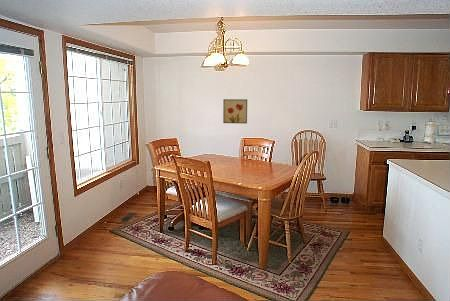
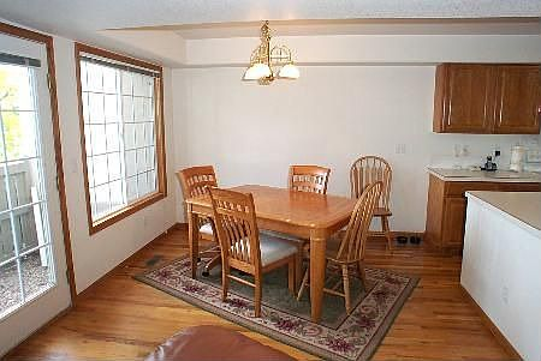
- wall art [222,98,248,125]
